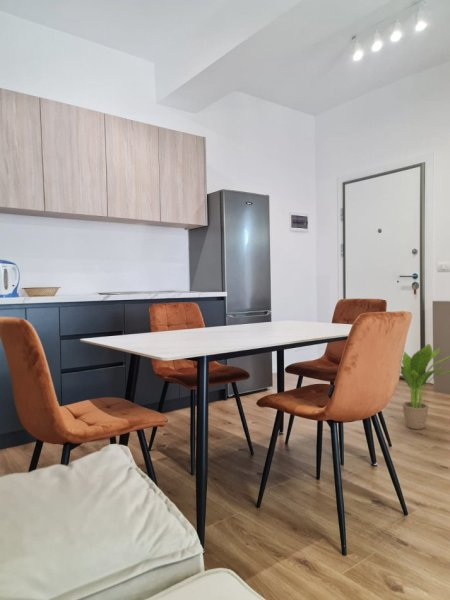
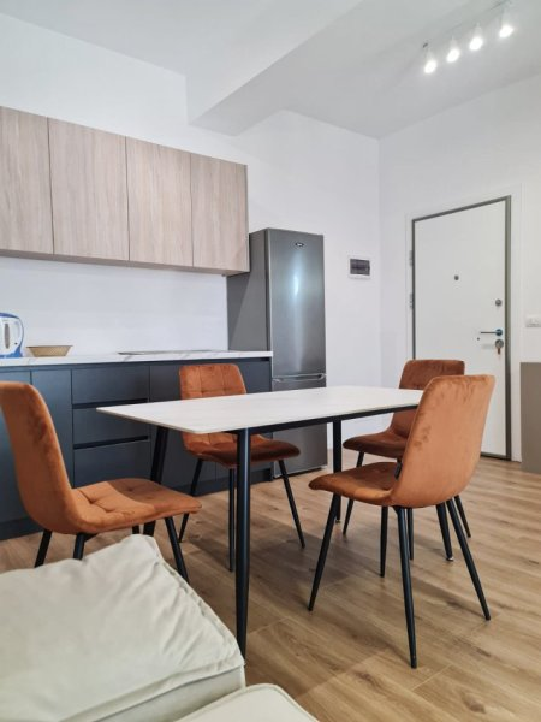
- potted plant [399,343,450,430]
